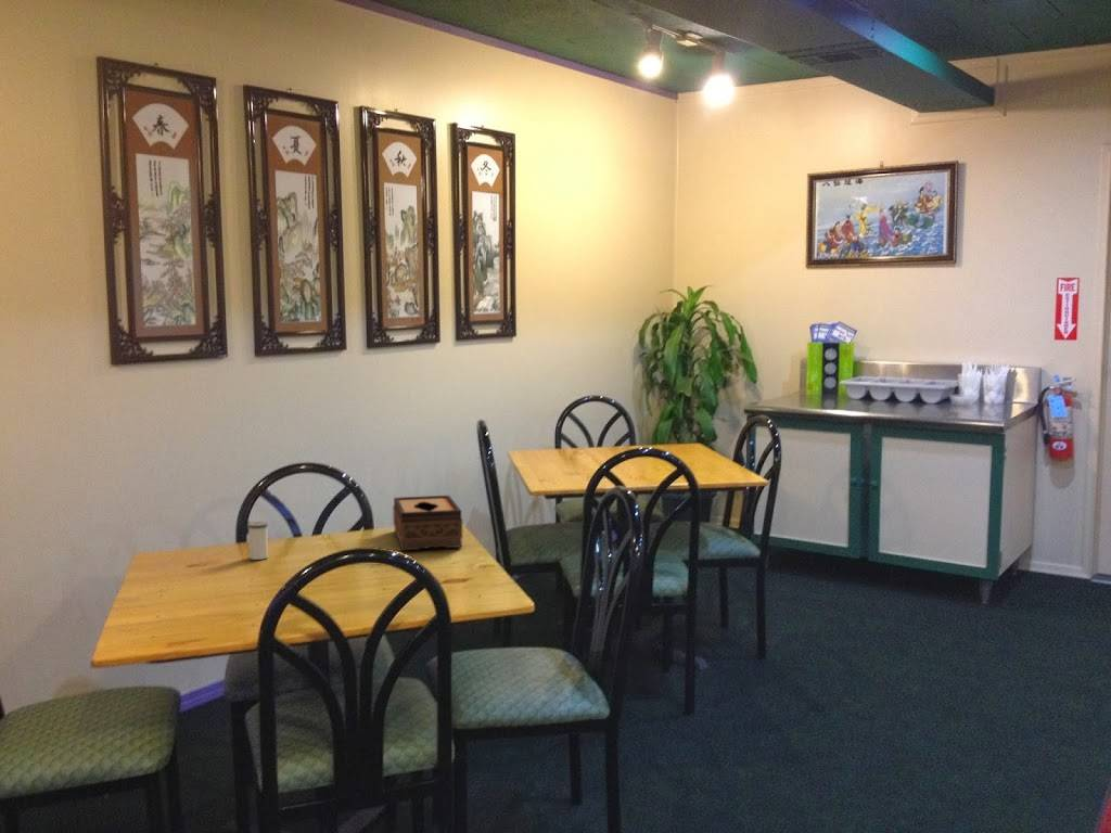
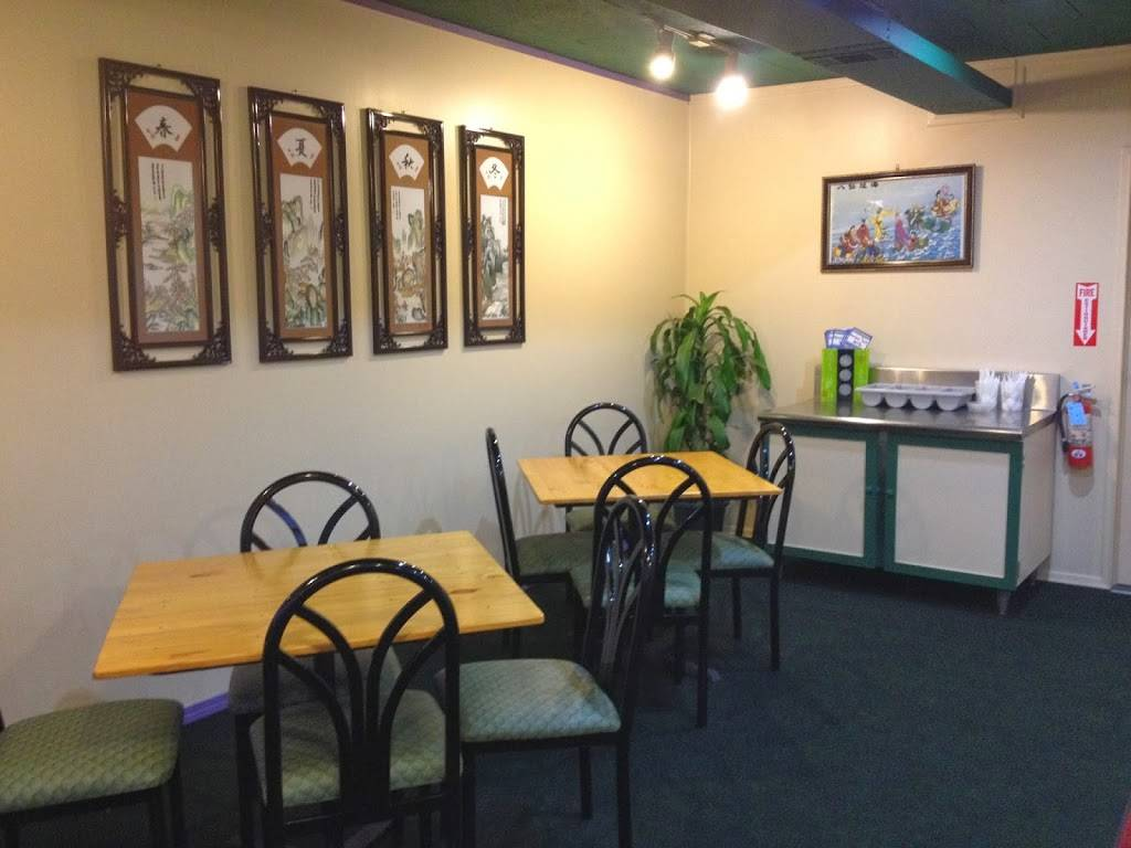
- salt shaker [246,521,269,561]
- tissue box [392,495,463,551]
